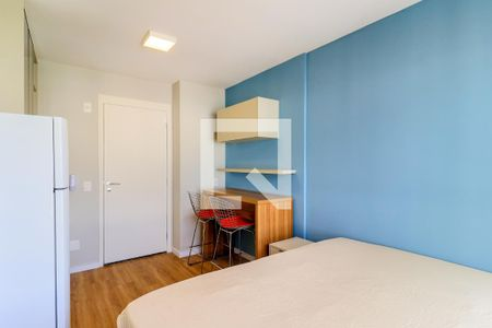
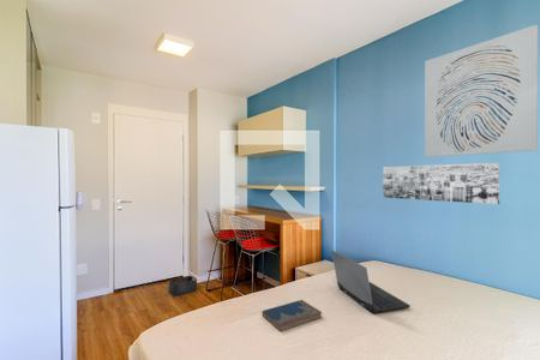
+ wall art [424,24,540,158]
+ laptop computer [331,250,412,314]
+ hardcover book [262,299,323,332]
+ storage bin [168,275,198,298]
+ wall art [382,162,500,205]
